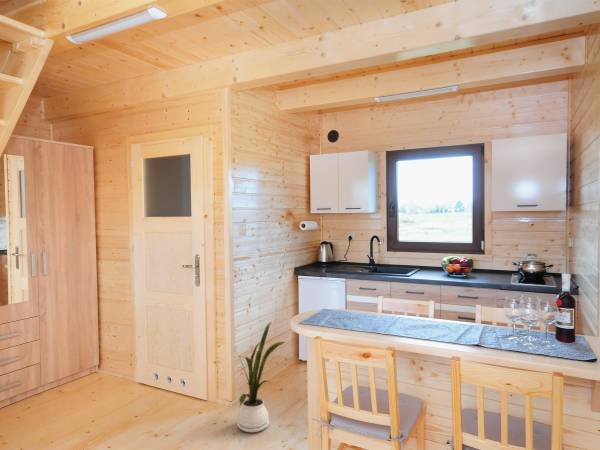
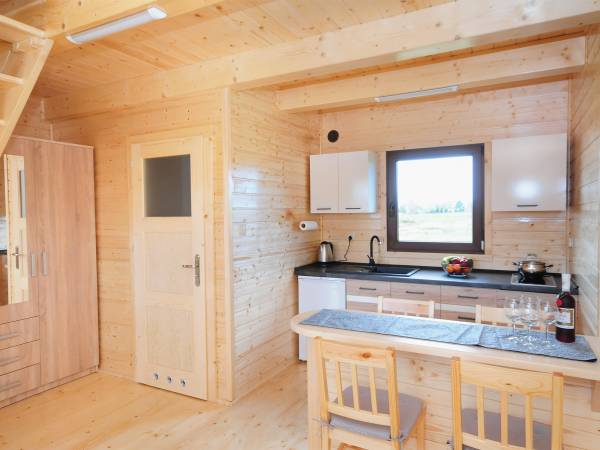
- house plant [235,321,286,433]
